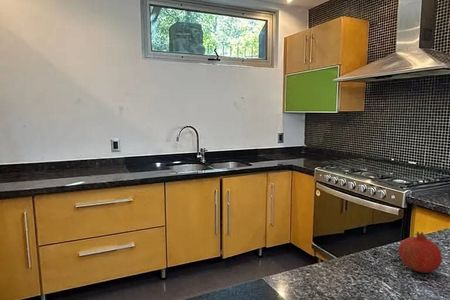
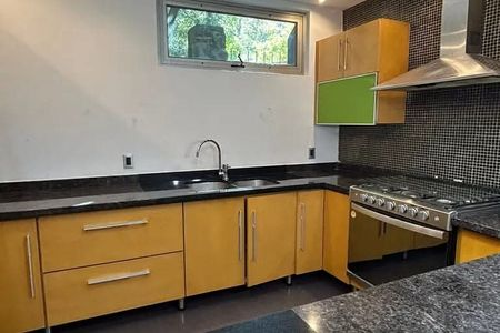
- fruit [398,230,443,274]
